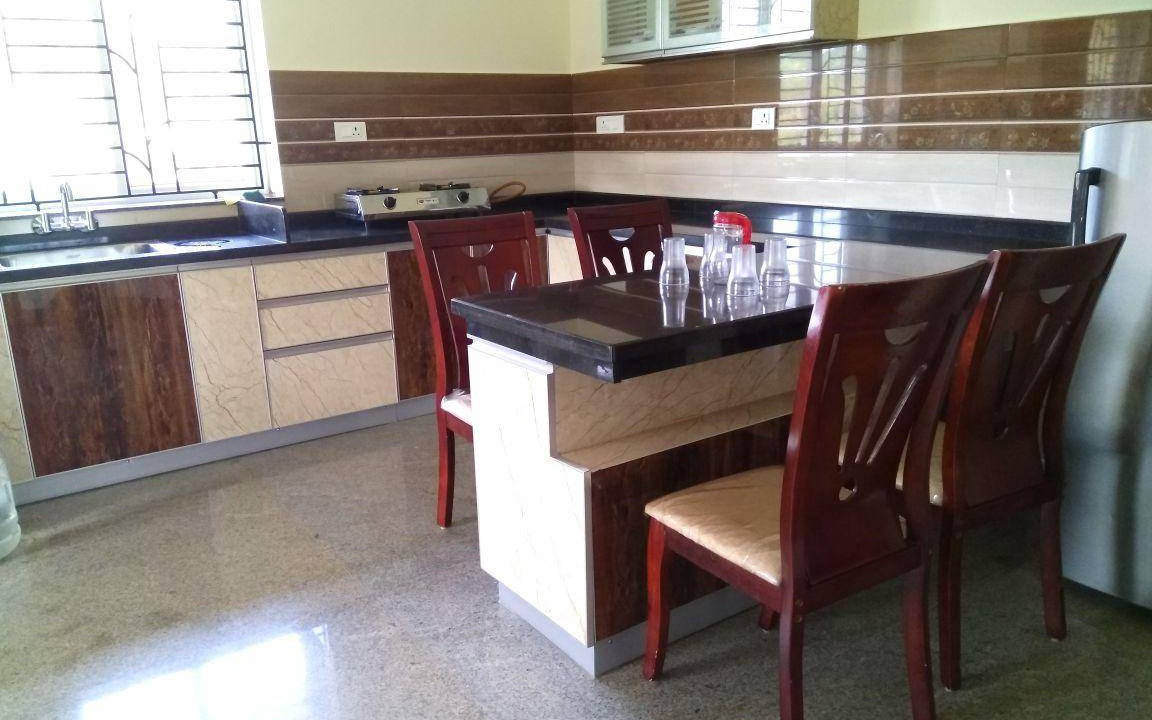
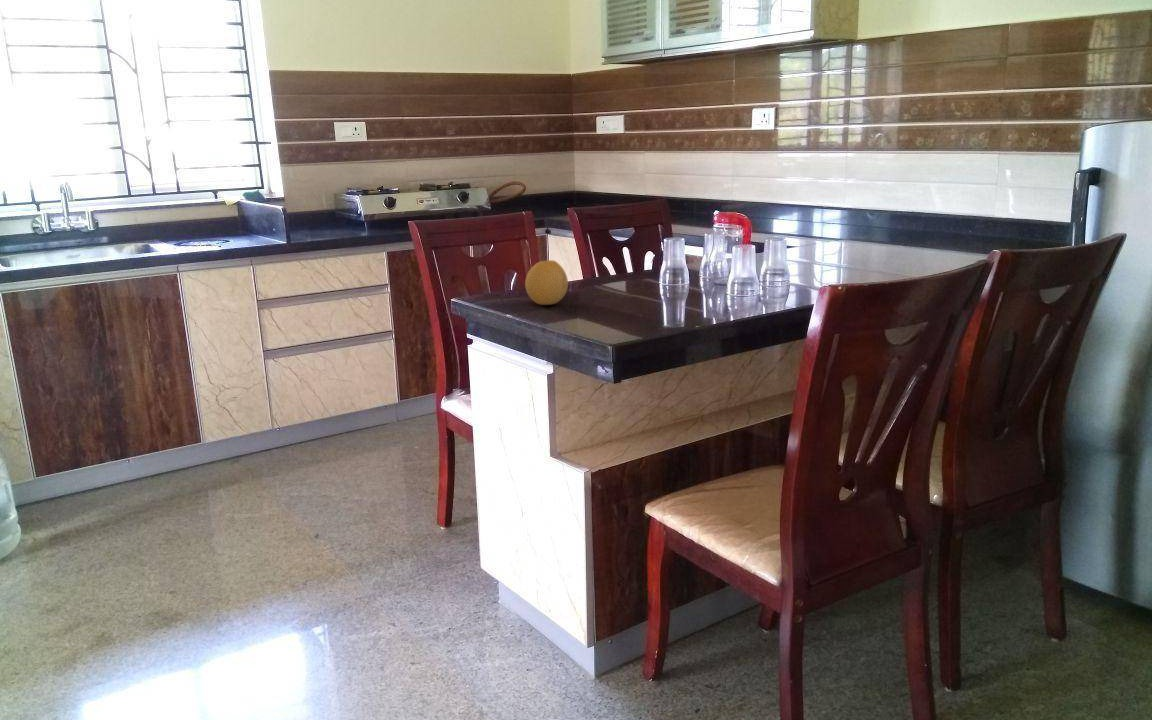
+ fruit [524,259,569,306]
